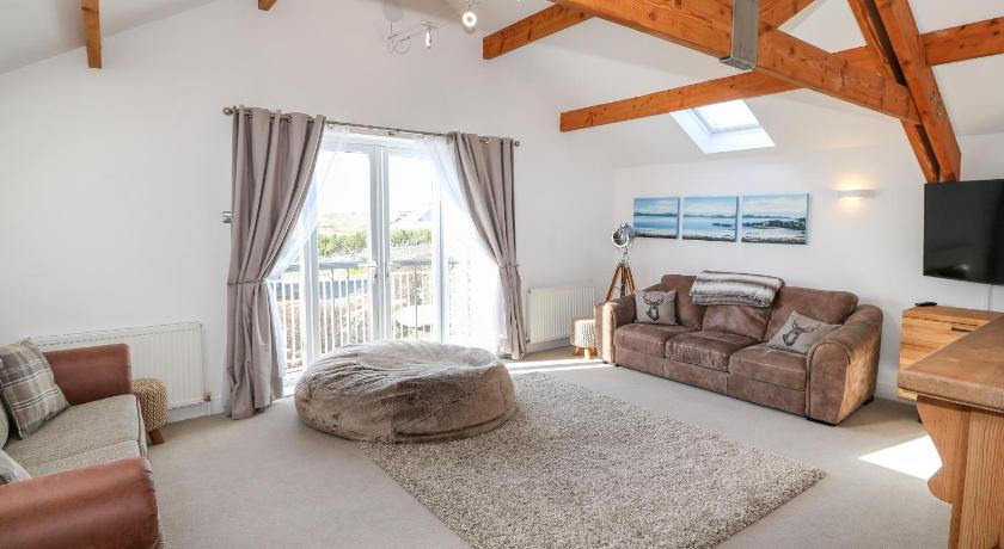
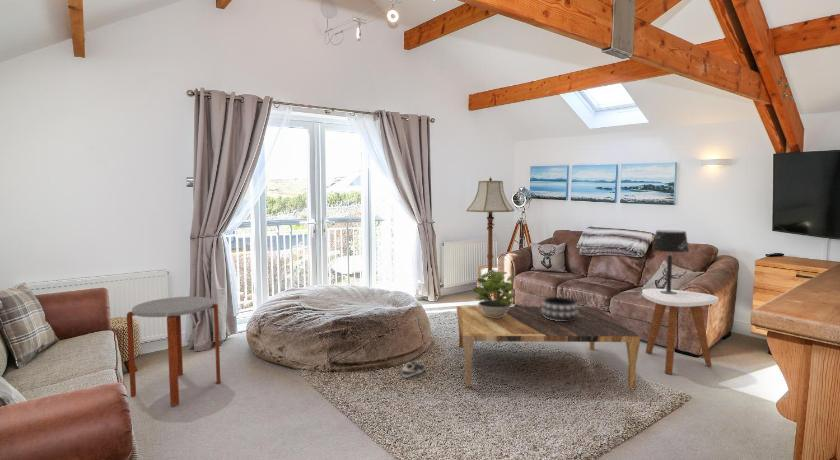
+ sneaker [401,361,426,379]
+ floor lamp [466,176,515,297]
+ table lamp [651,229,690,294]
+ side table [126,296,222,406]
+ side table [641,287,719,375]
+ decorative bowl [540,296,580,321]
+ coffee table [456,305,641,389]
+ potted plant [472,269,517,318]
